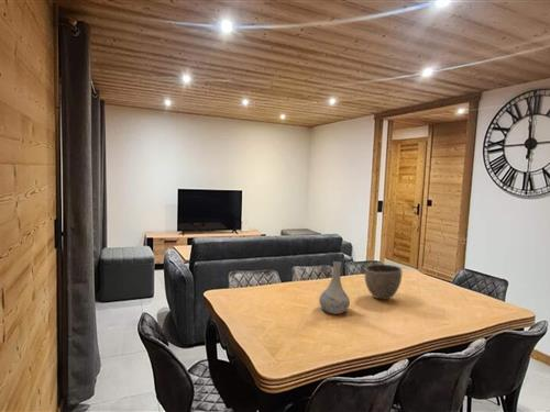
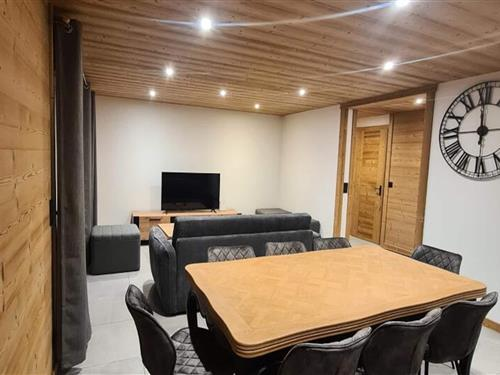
- bowl [363,264,403,300]
- vase [318,260,351,315]
